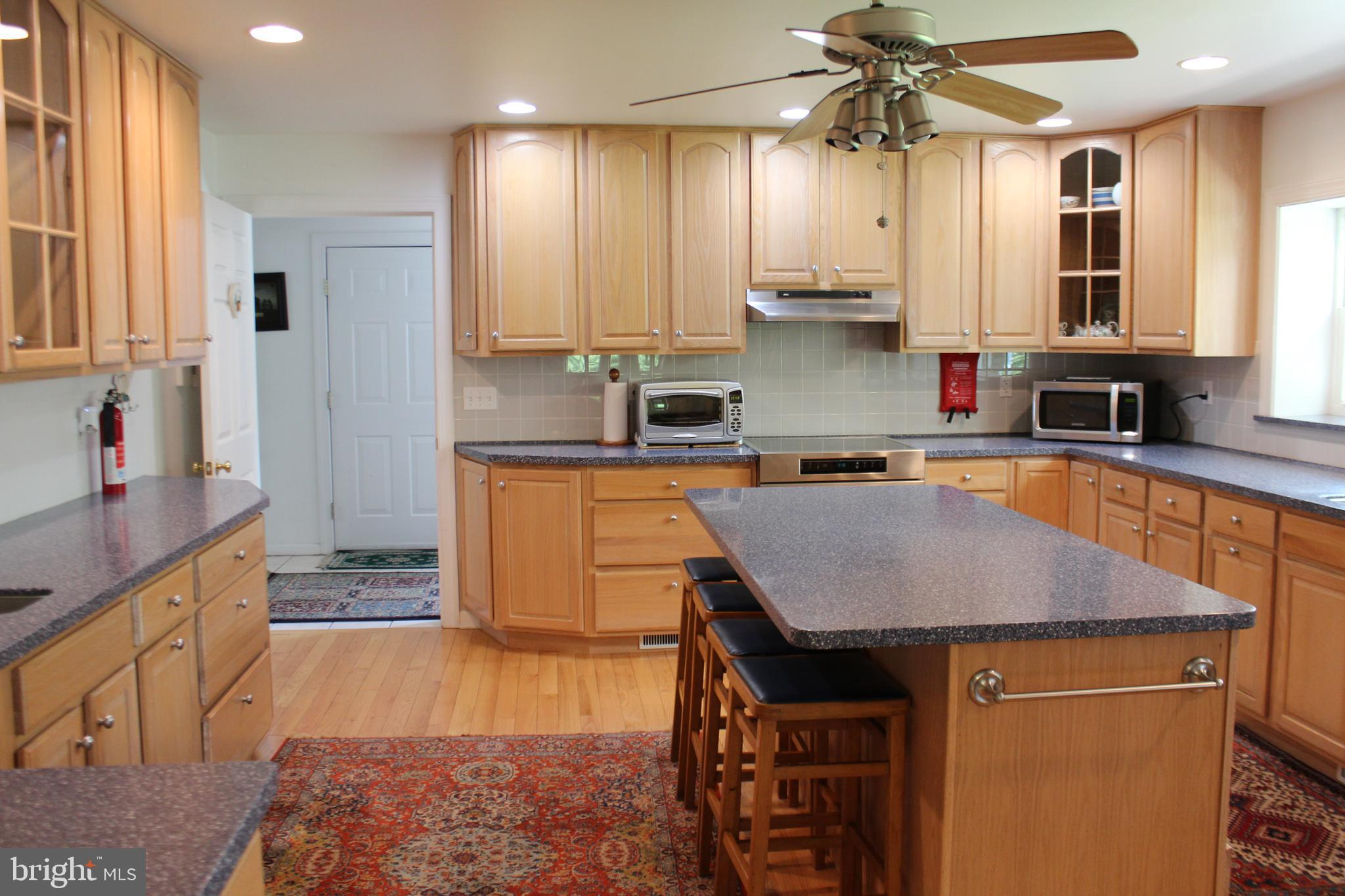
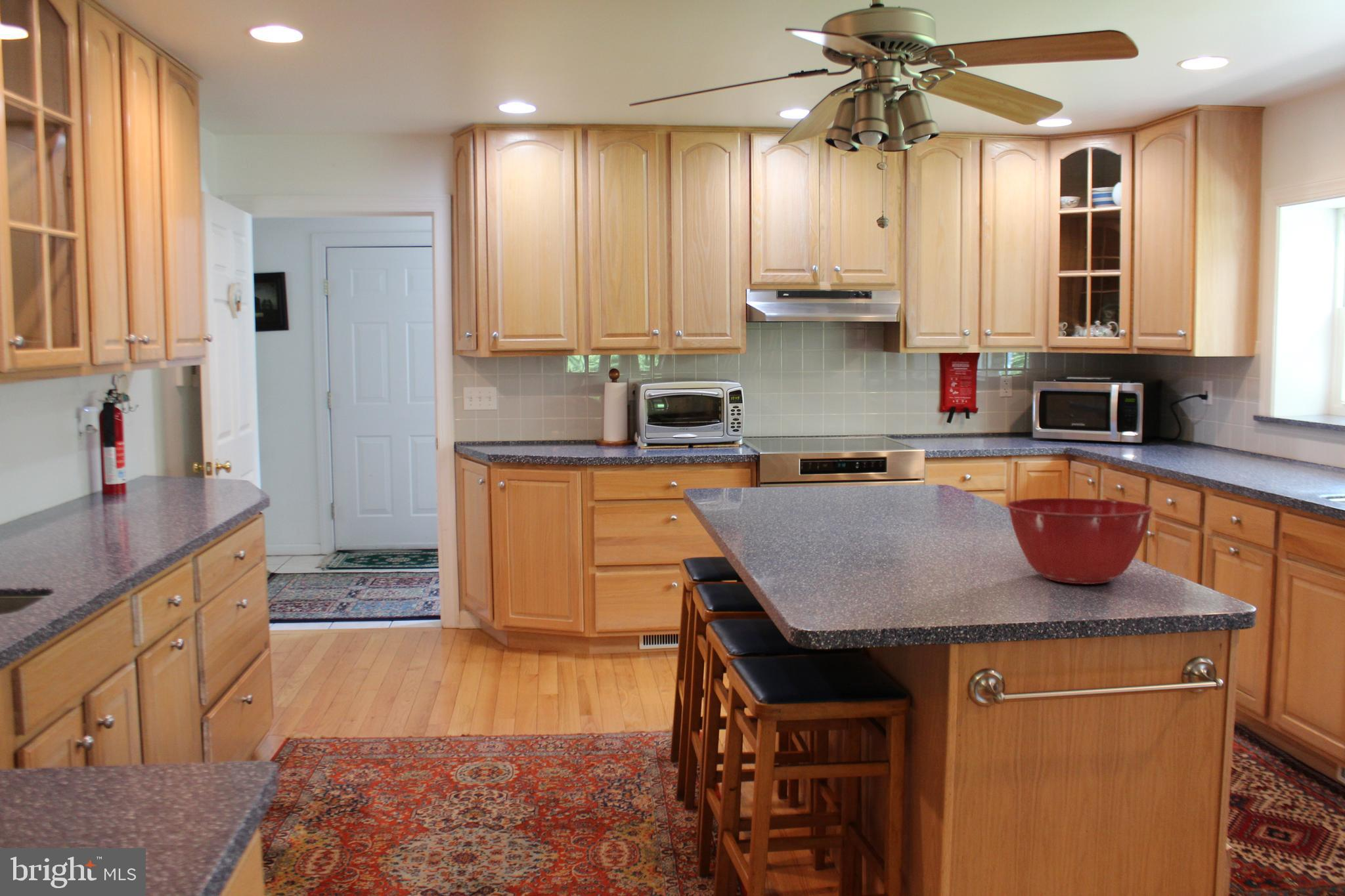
+ mixing bowl [1005,498,1154,585]
